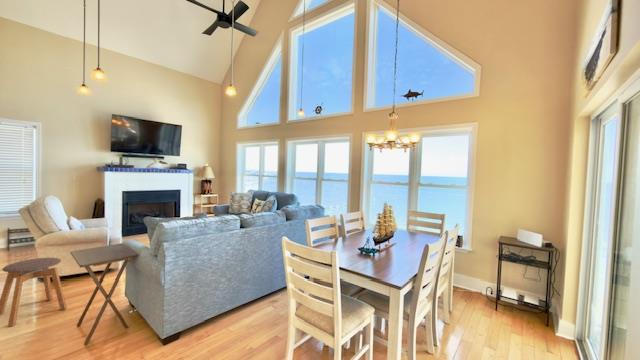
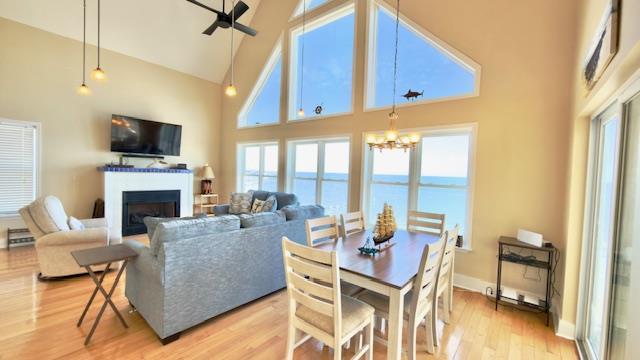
- stool [0,257,68,328]
